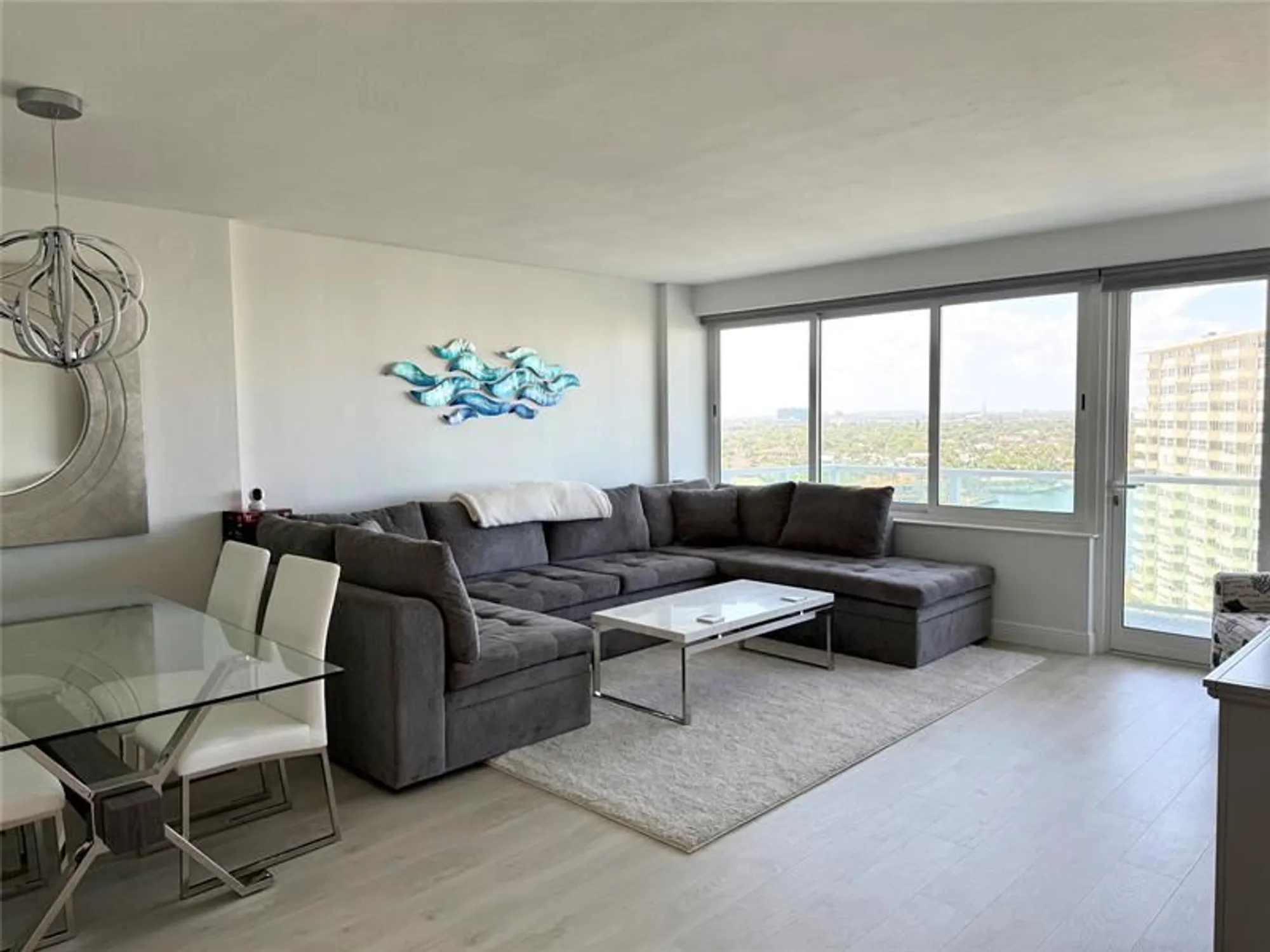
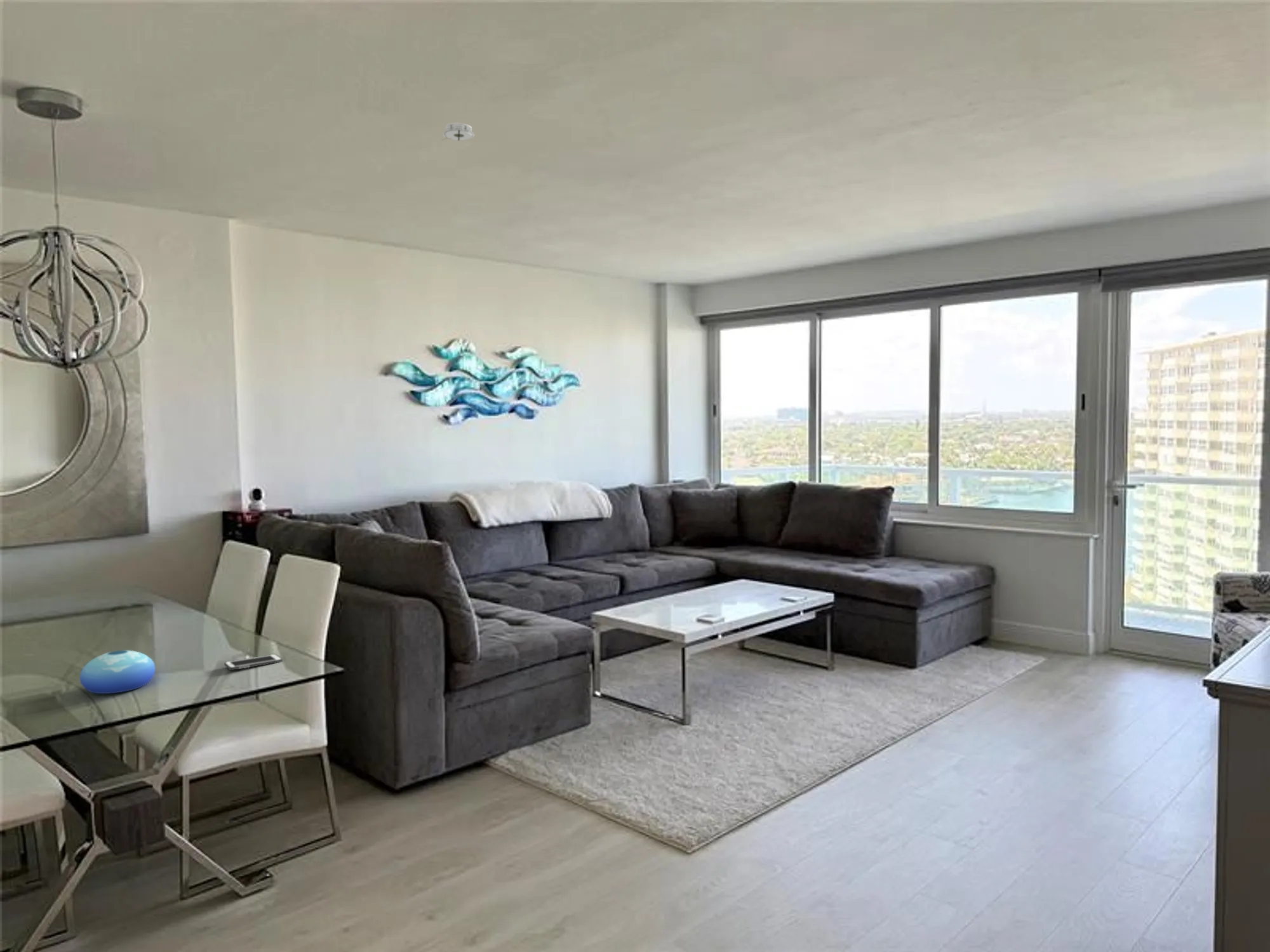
+ smoke detector [441,122,476,141]
+ cell phone [224,654,283,671]
+ bowl [79,650,156,694]
